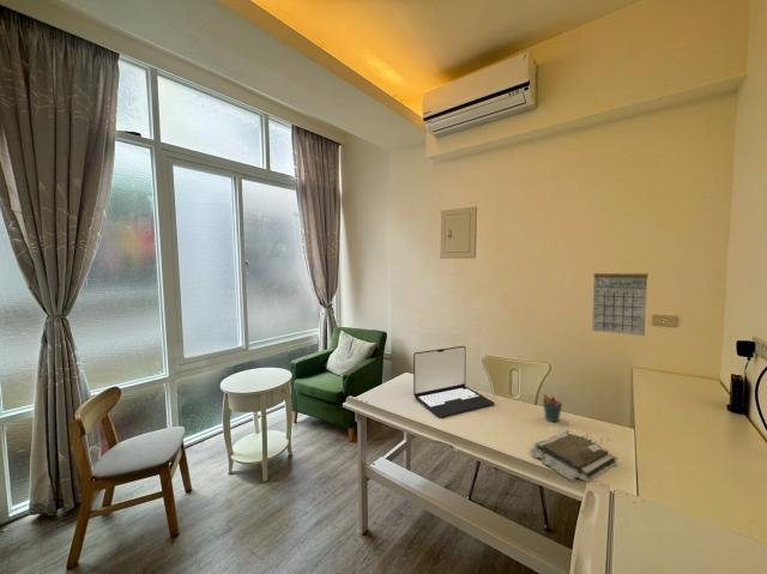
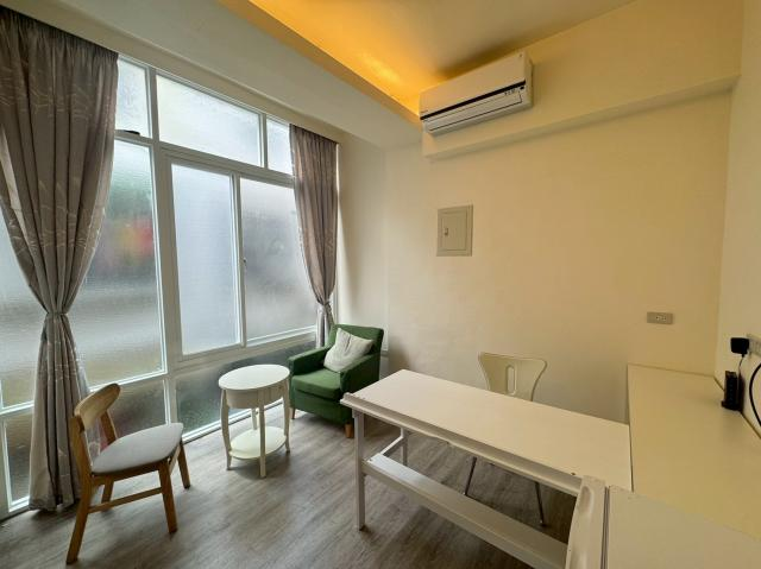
- calendar [591,259,650,337]
- laptop [412,345,496,418]
- pen holder [542,393,564,423]
- book [526,421,618,483]
